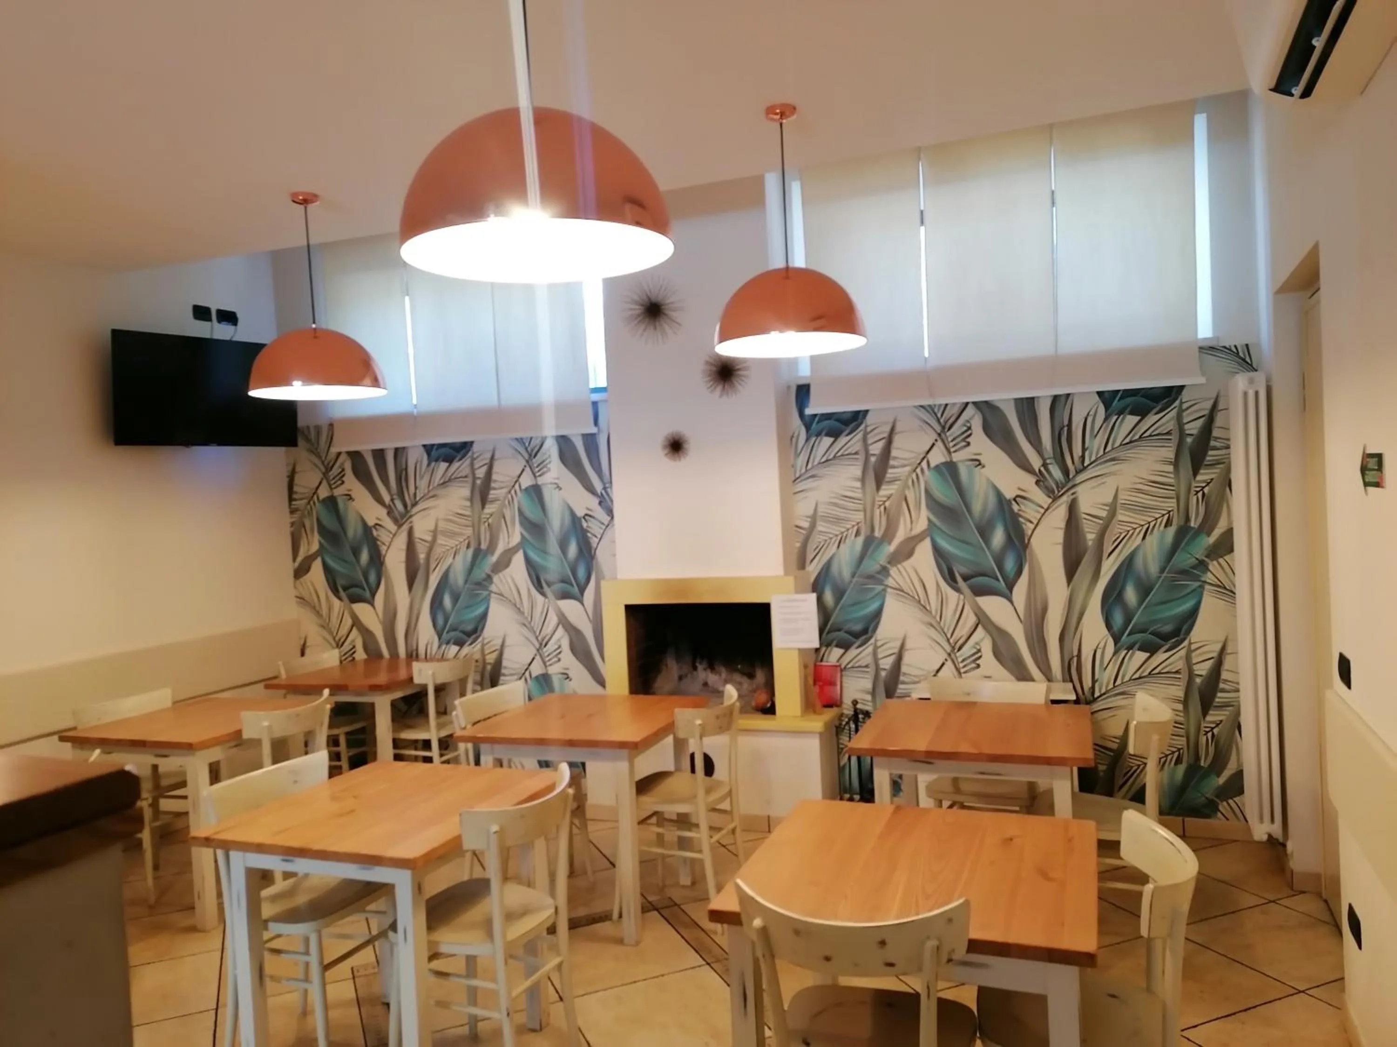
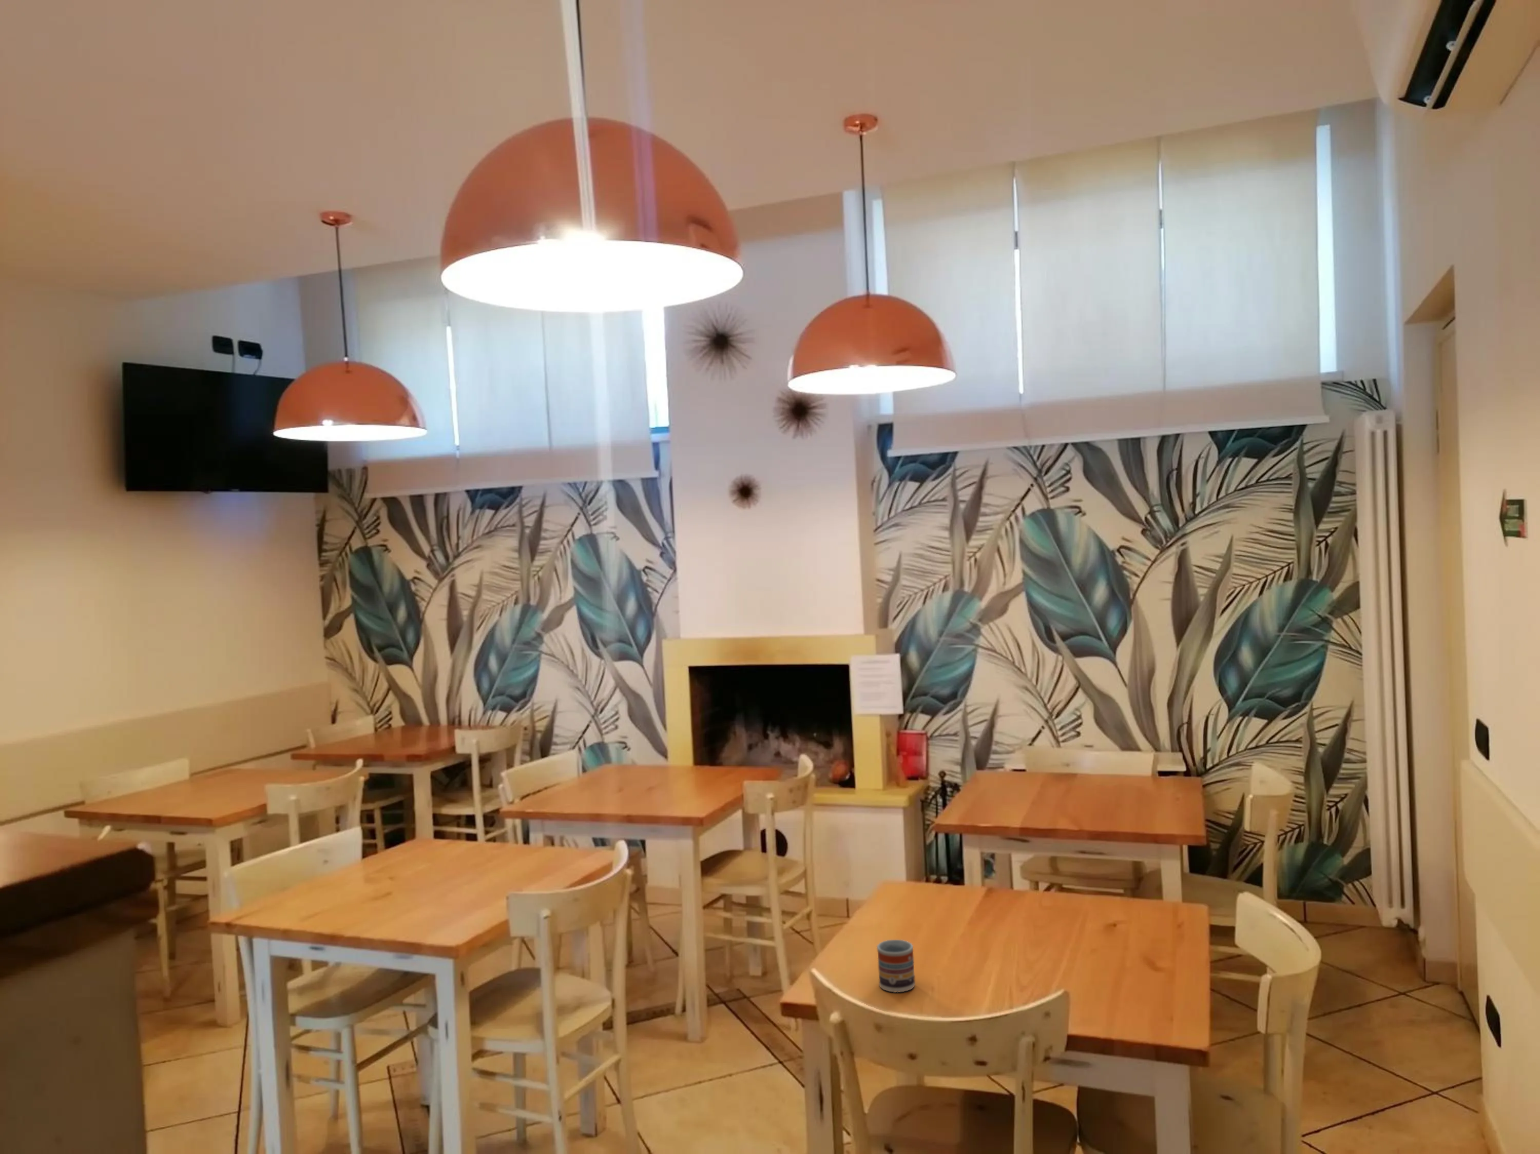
+ cup [877,939,916,993]
